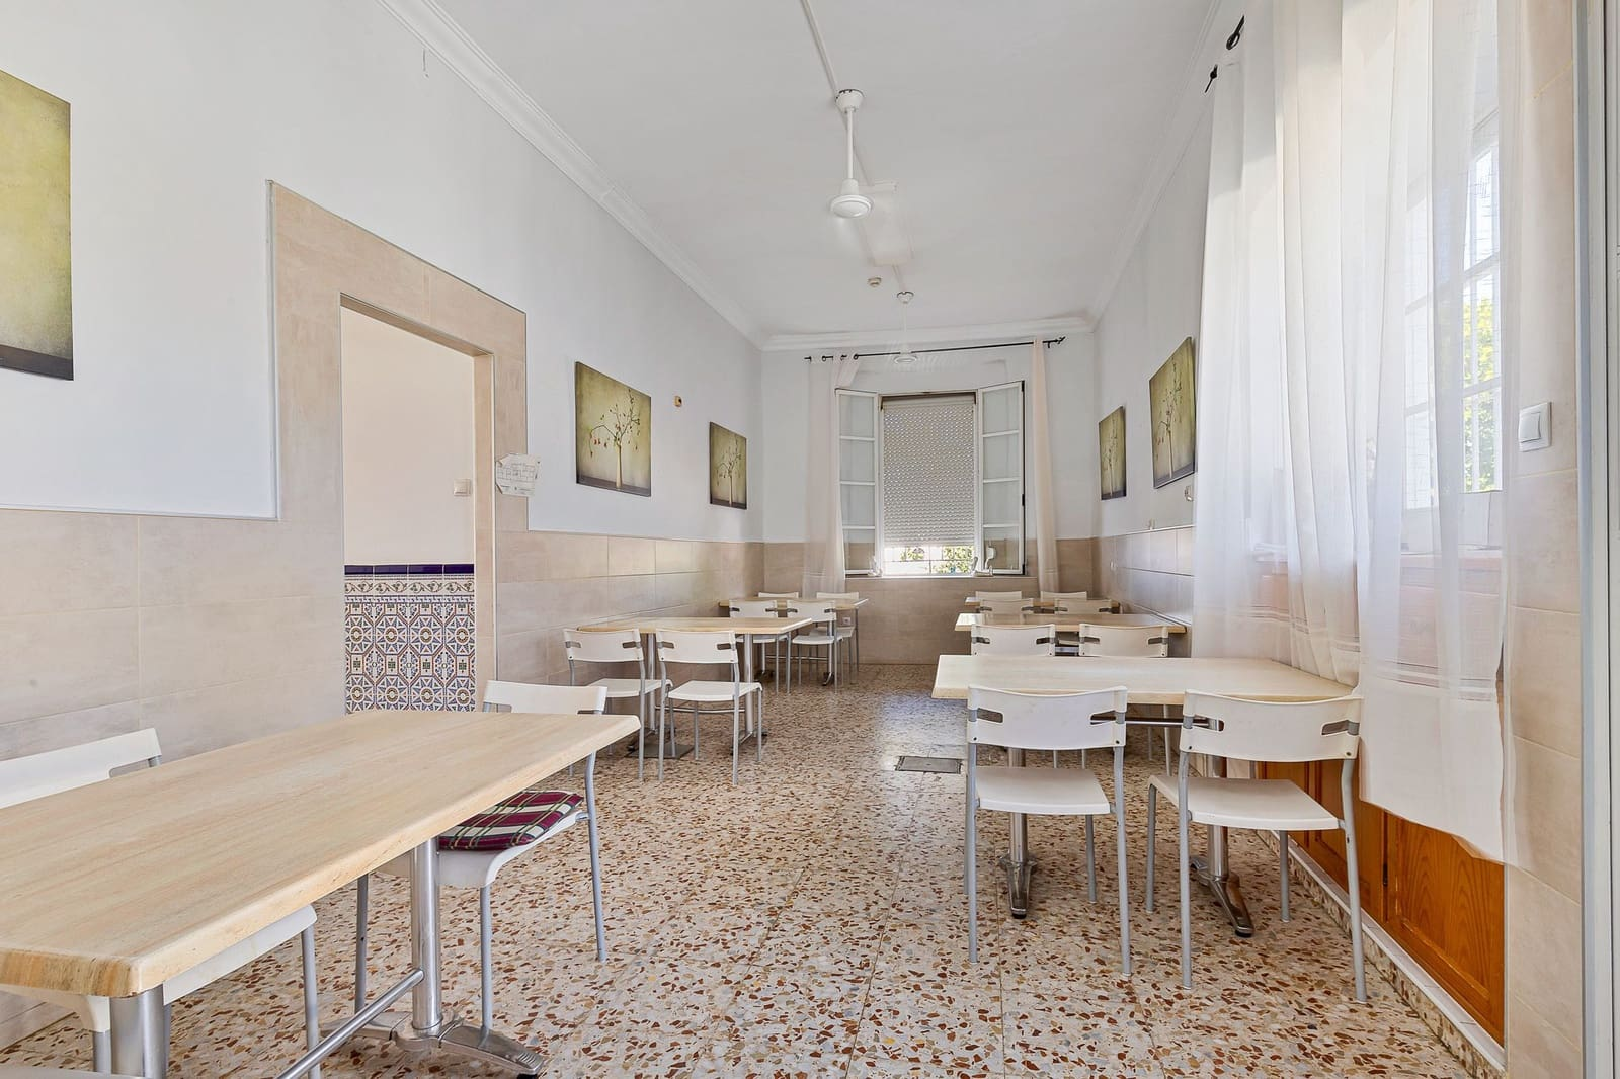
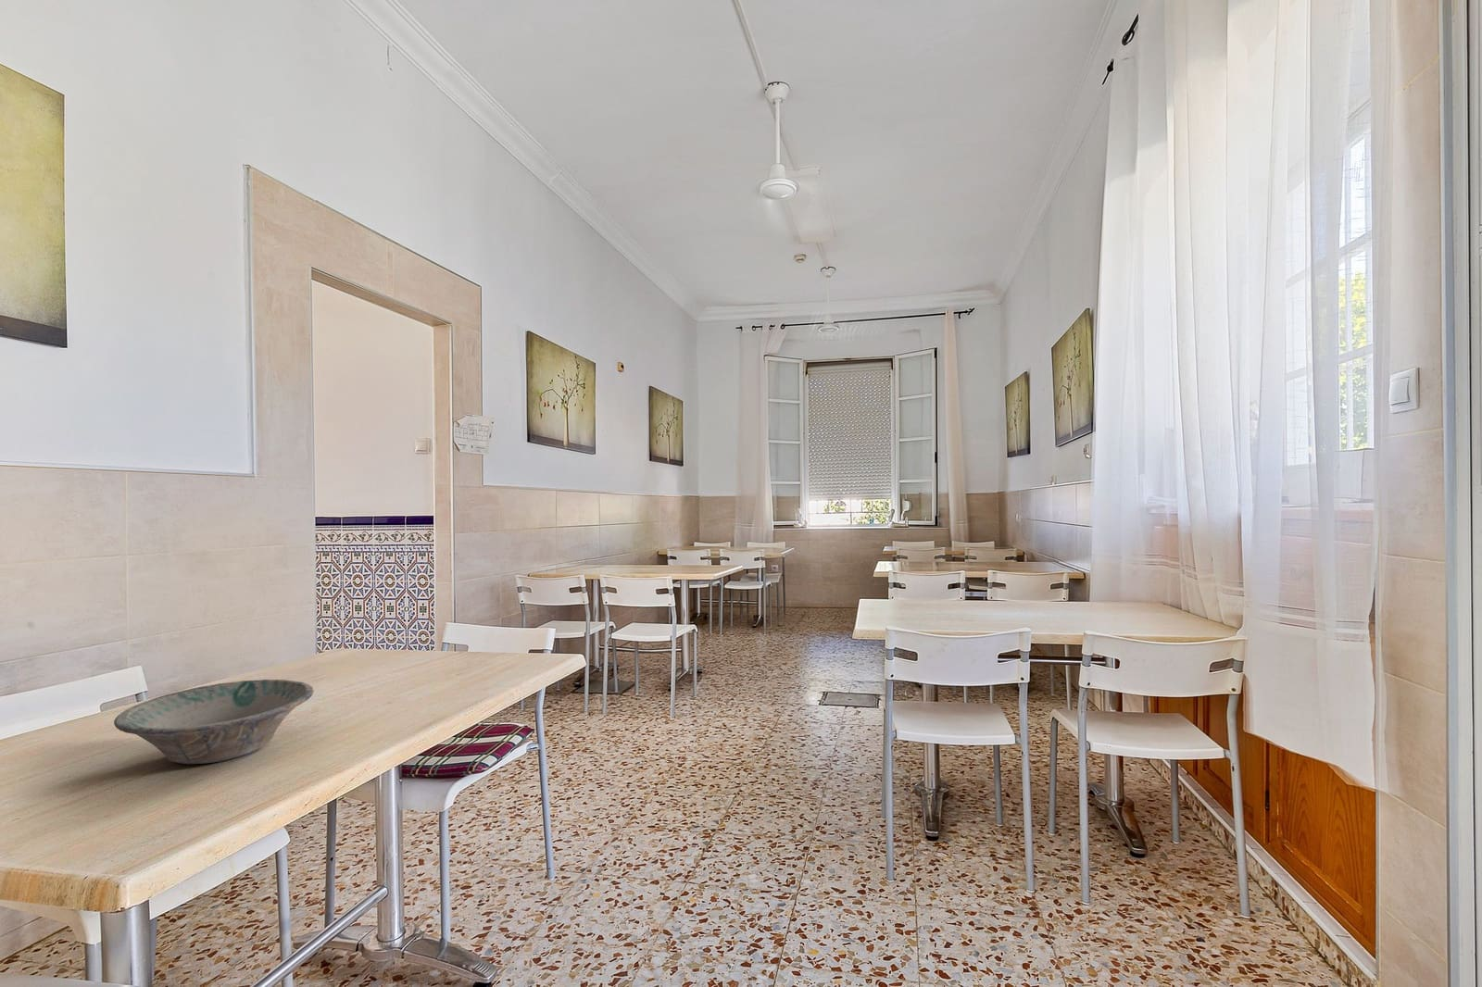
+ bowl [113,679,315,764]
